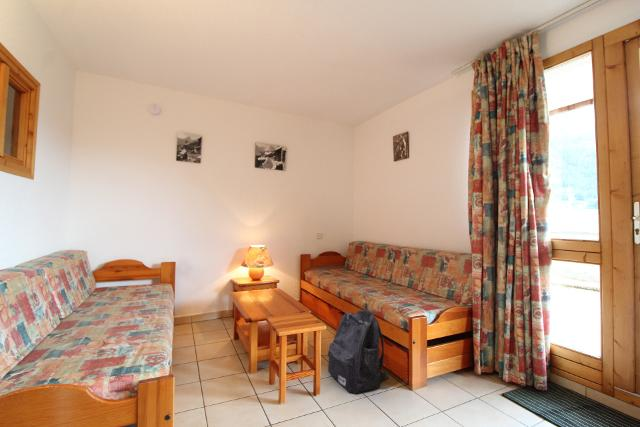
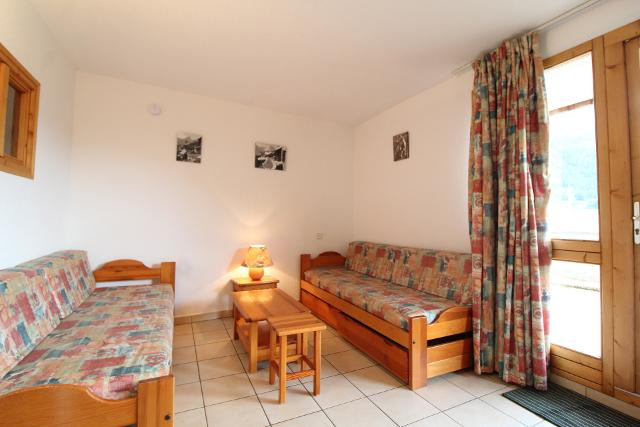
- backpack [327,308,390,395]
